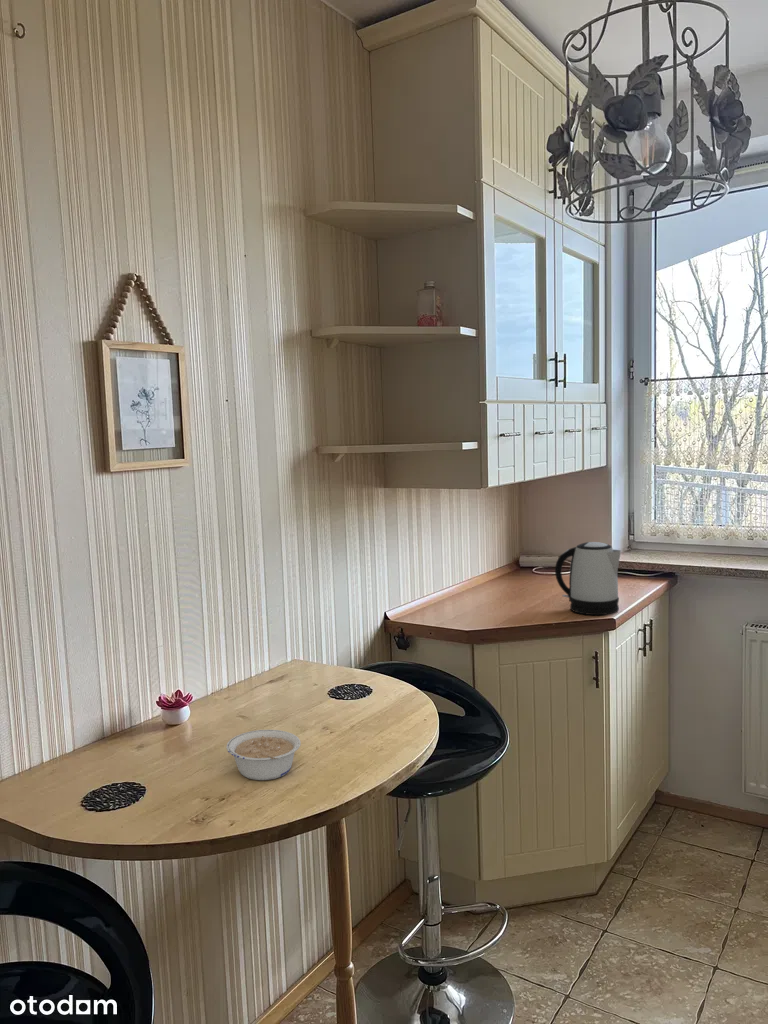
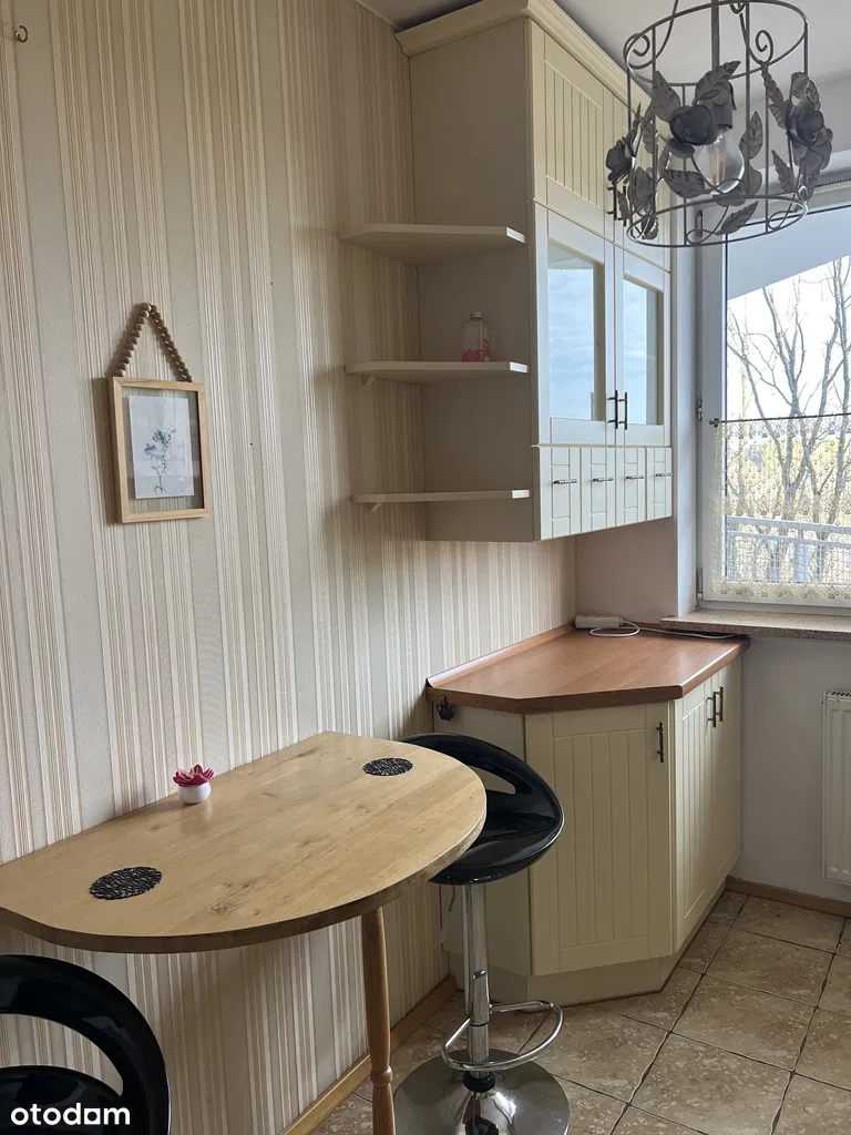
- legume [225,729,302,781]
- kettle [554,541,622,616]
